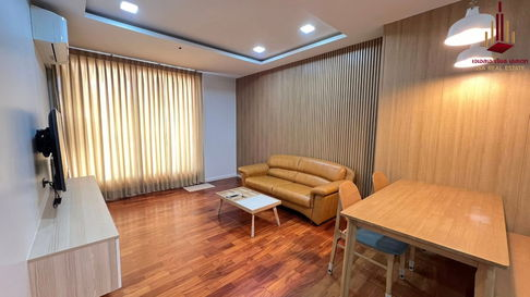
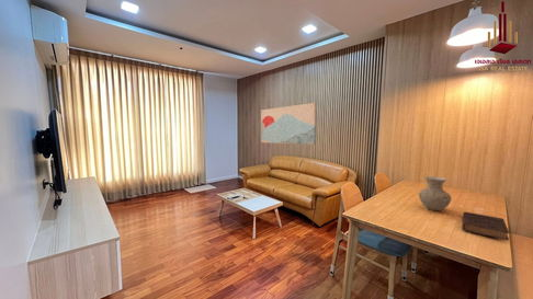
+ vase [418,175,452,211]
+ book [462,211,510,241]
+ wall art [260,102,317,146]
